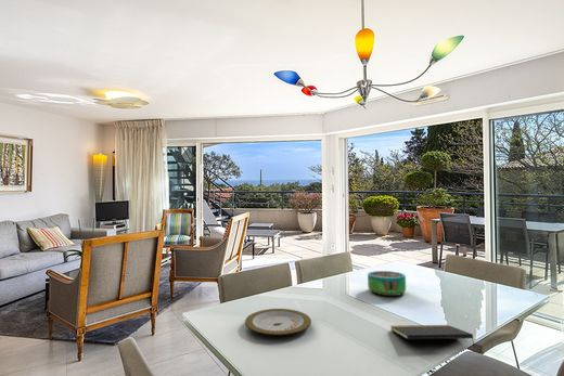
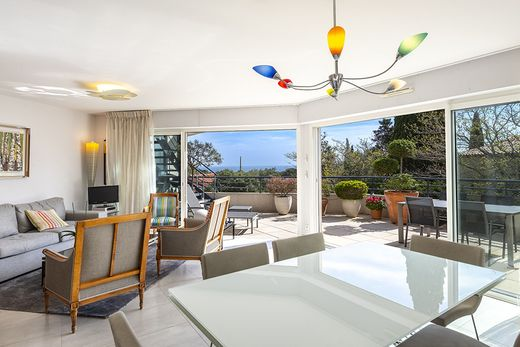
- notepad [389,324,476,349]
- decorative bowl [367,270,407,297]
- plate [244,308,312,336]
